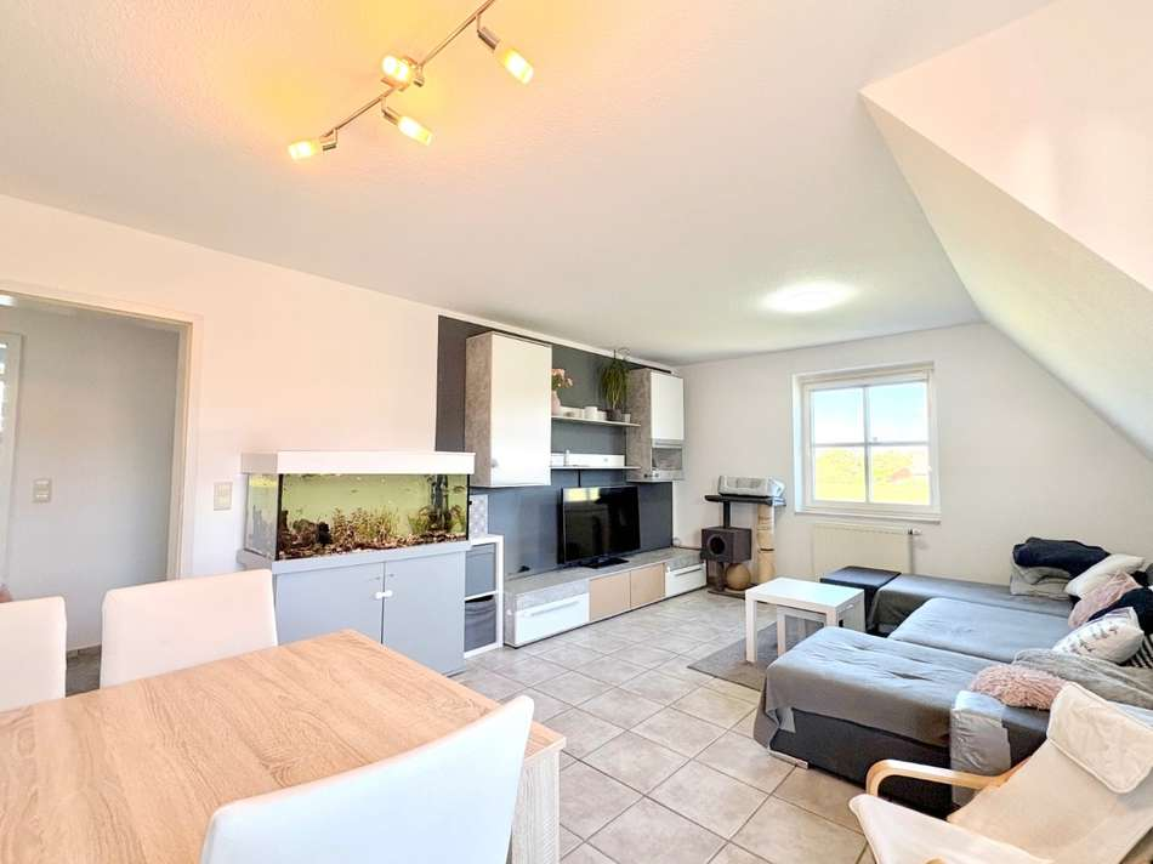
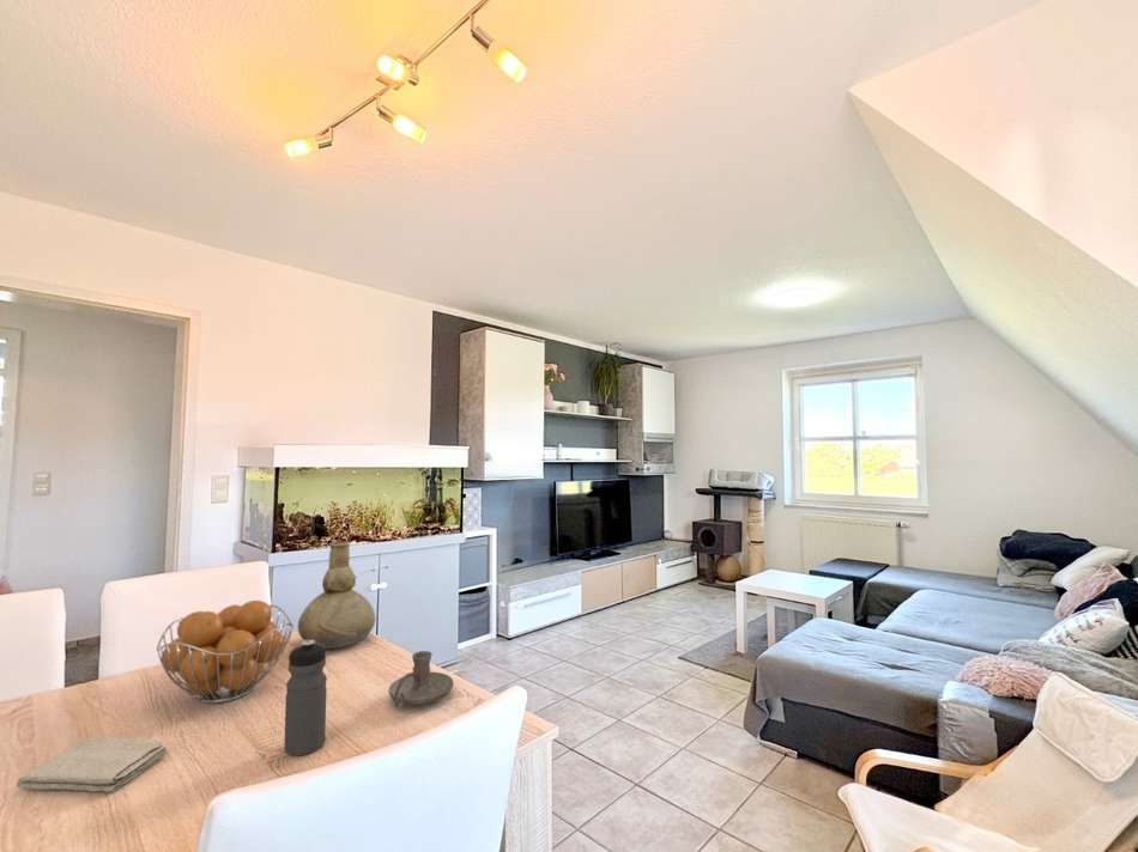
+ water bottle [283,640,328,756]
+ candle holder [388,650,454,710]
+ fruit basket [156,600,295,705]
+ vase [297,540,376,650]
+ washcloth [16,736,169,793]
